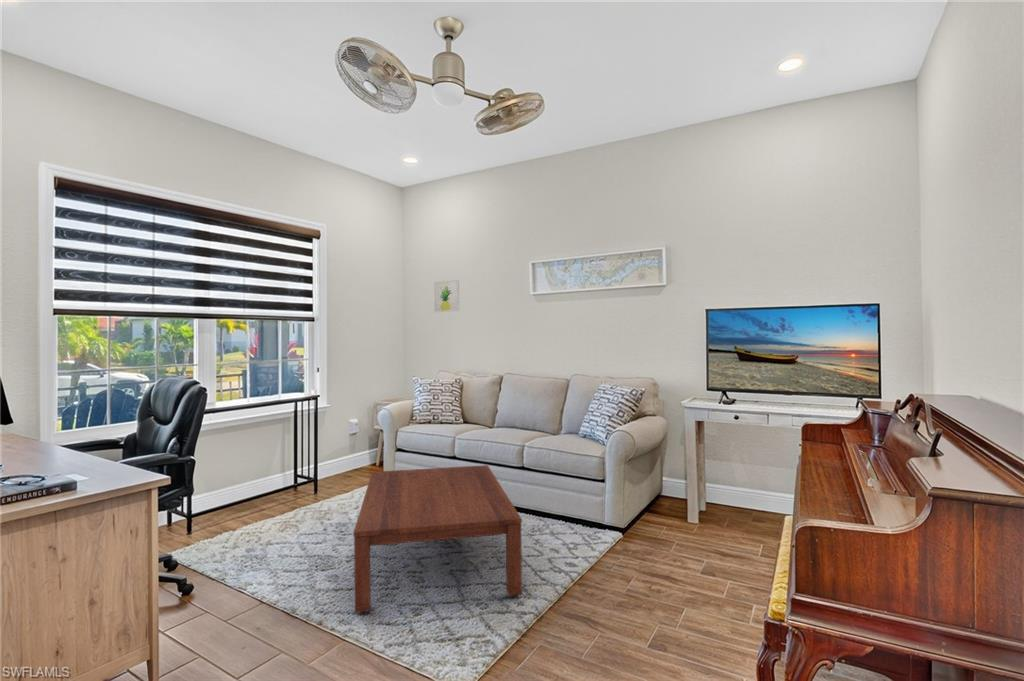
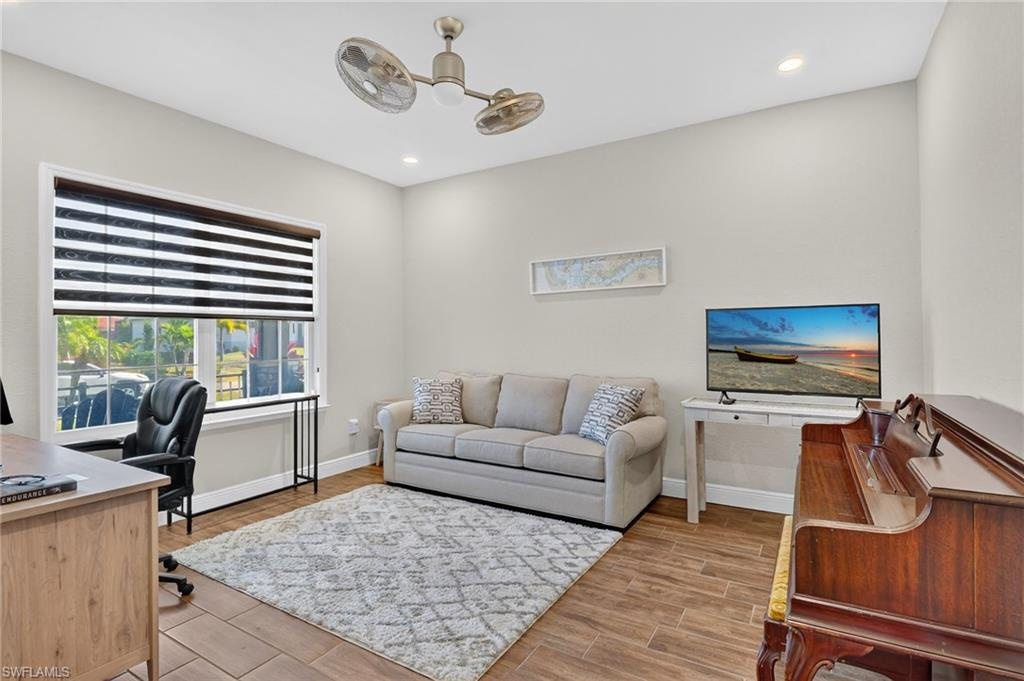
- coffee table [353,464,523,614]
- wall art [433,279,460,313]
